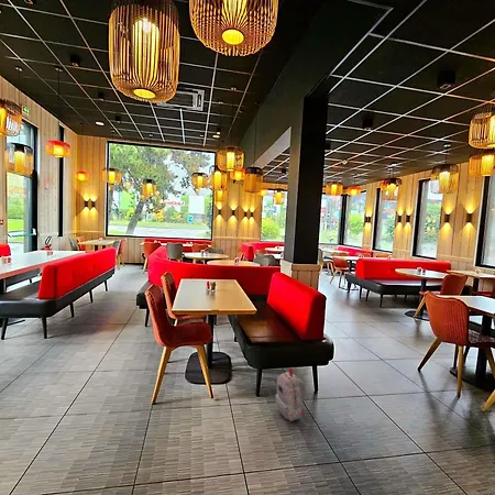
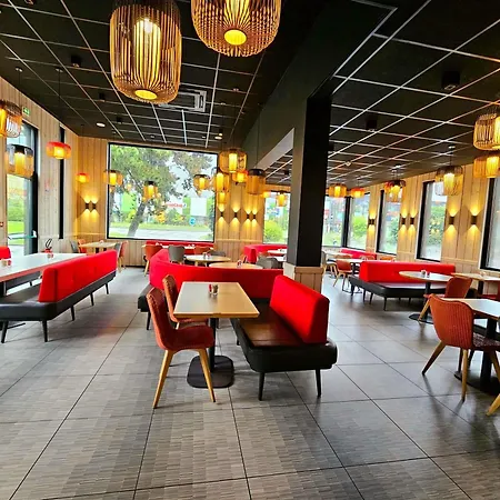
- backpack [275,366,306,422]
